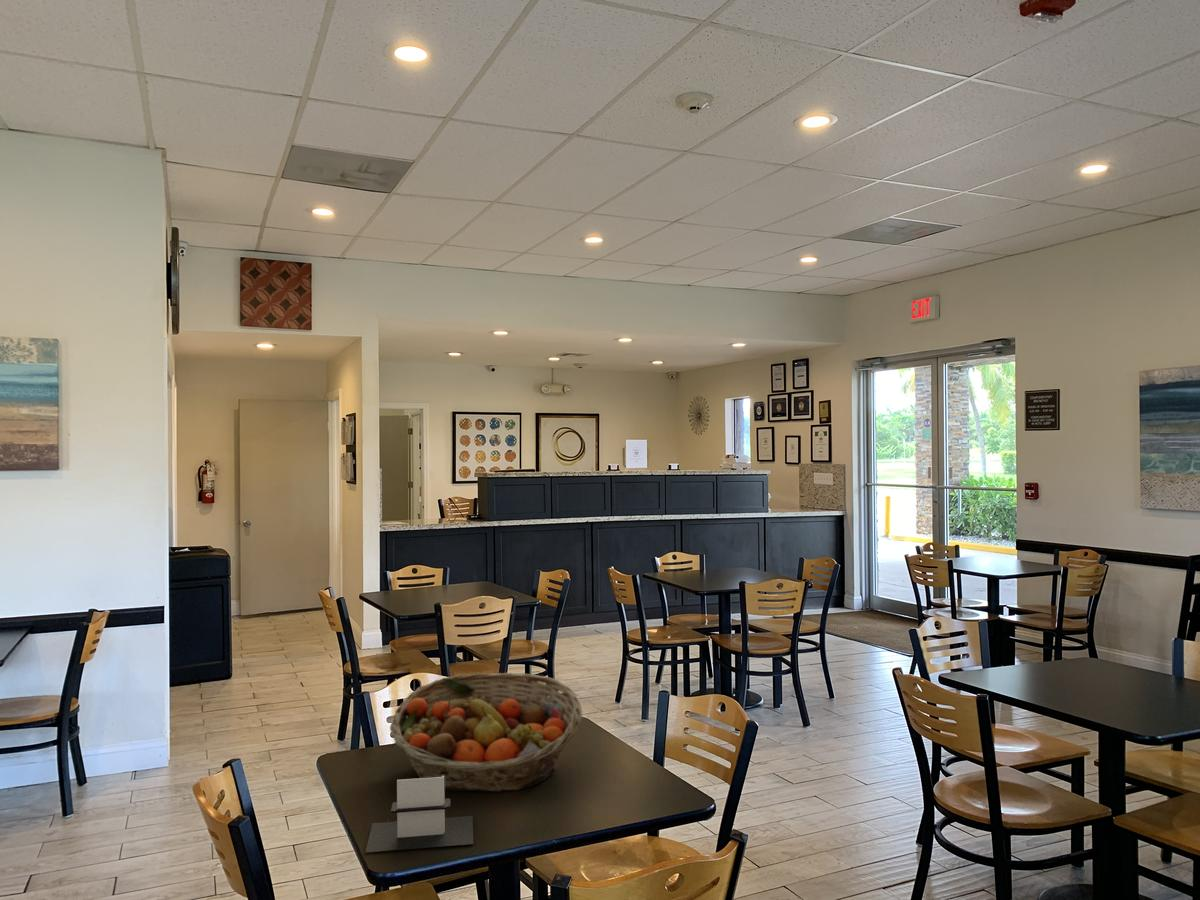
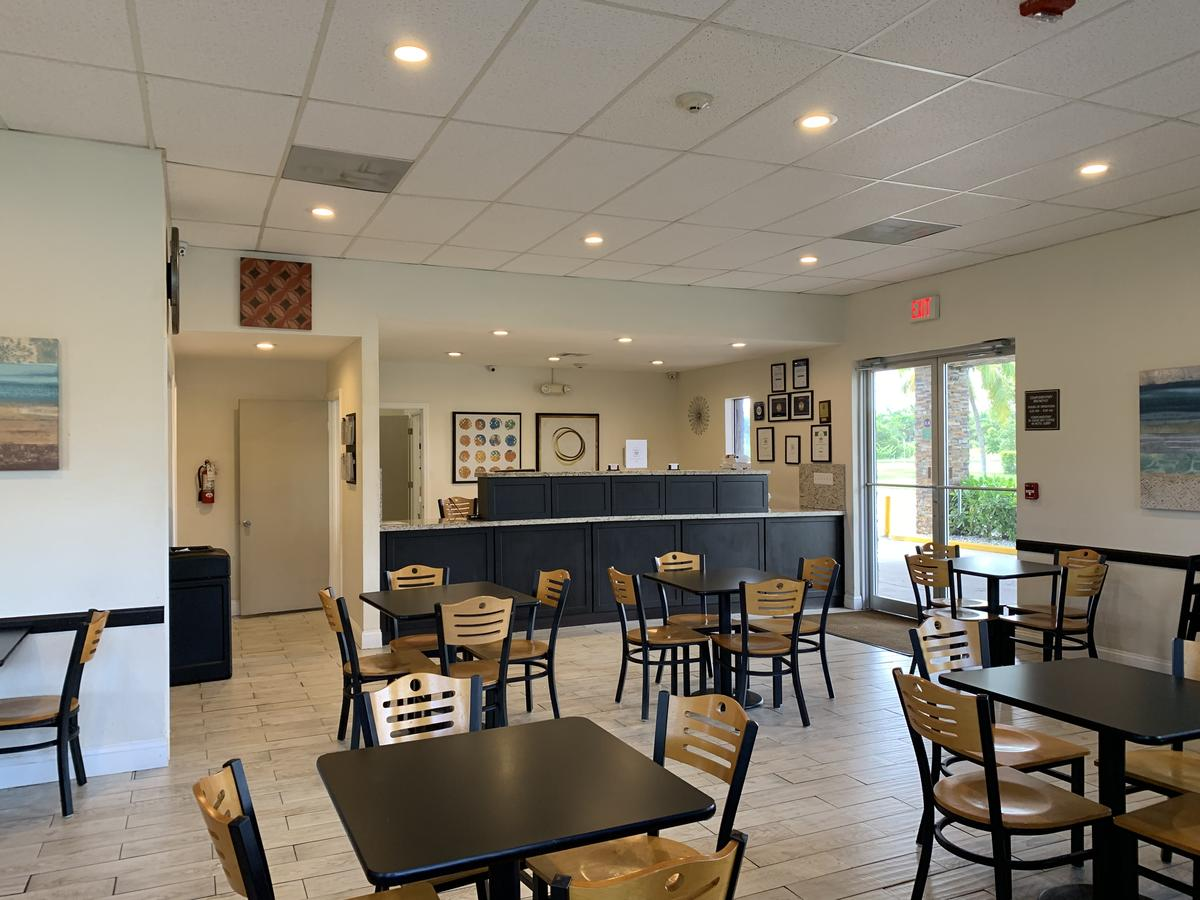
- fruit basket [389,672,583,793]
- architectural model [364,776,475,853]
